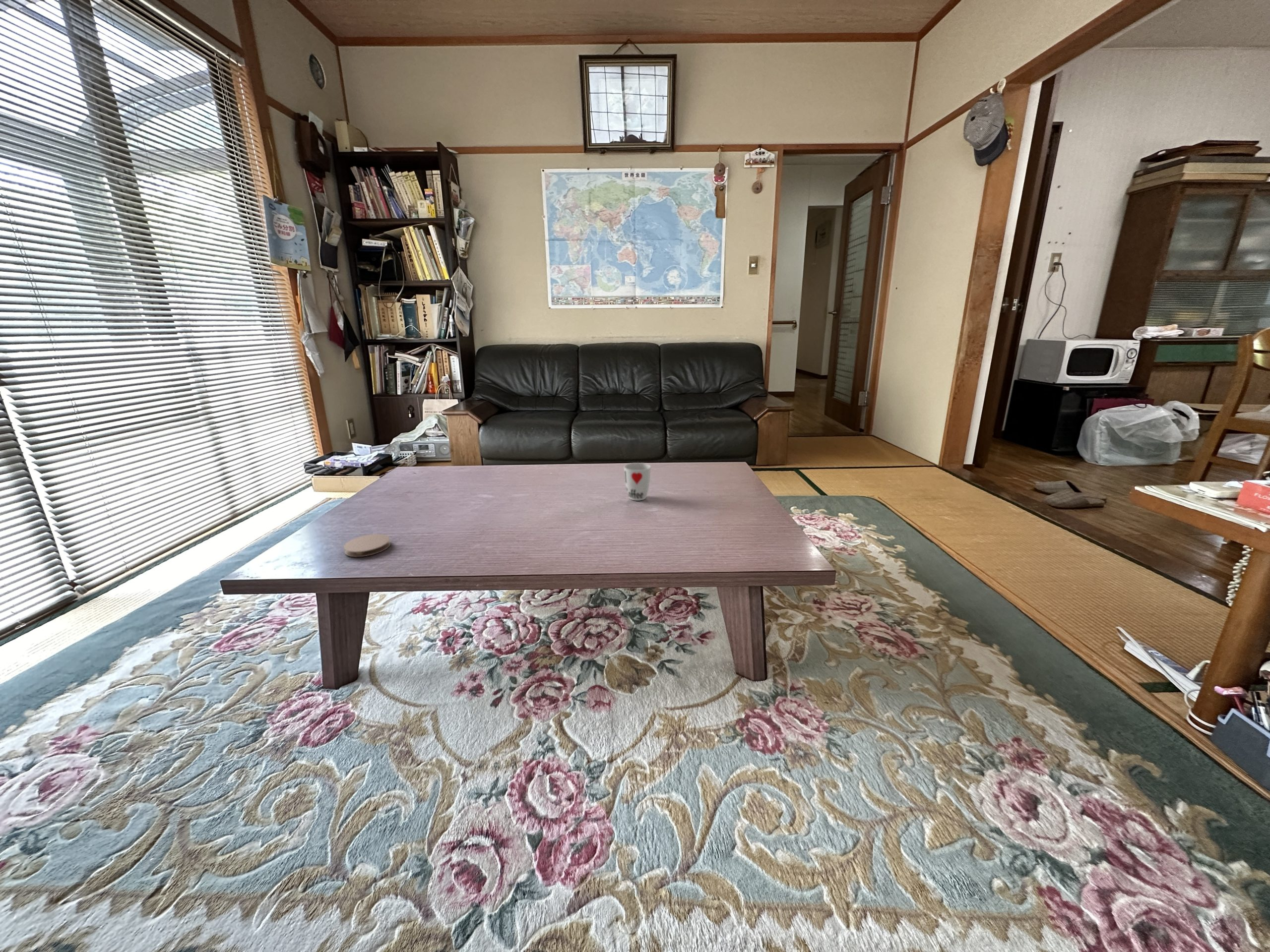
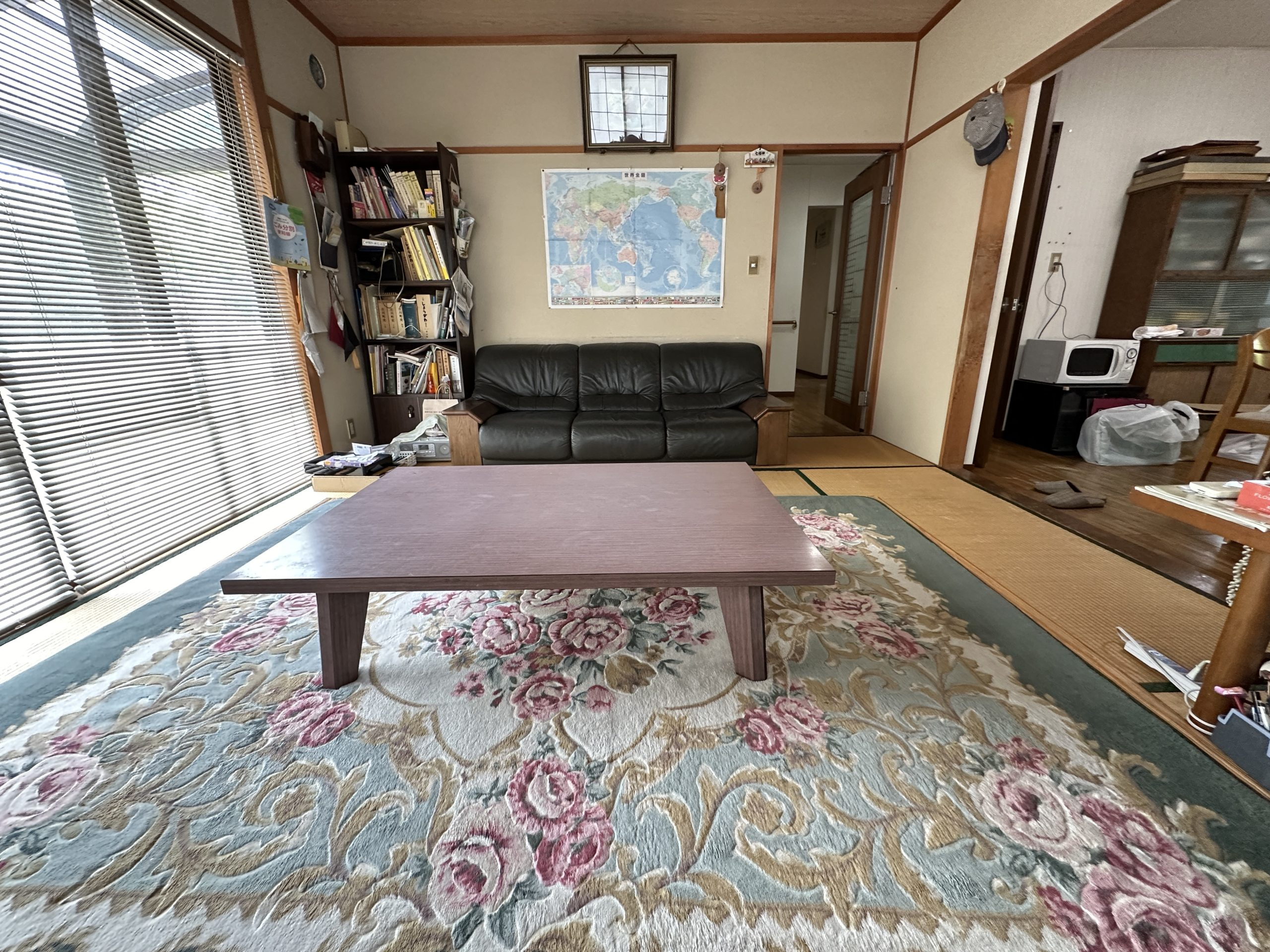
- cup [623,462,651,501]
- coaster [343,534,391,558]
